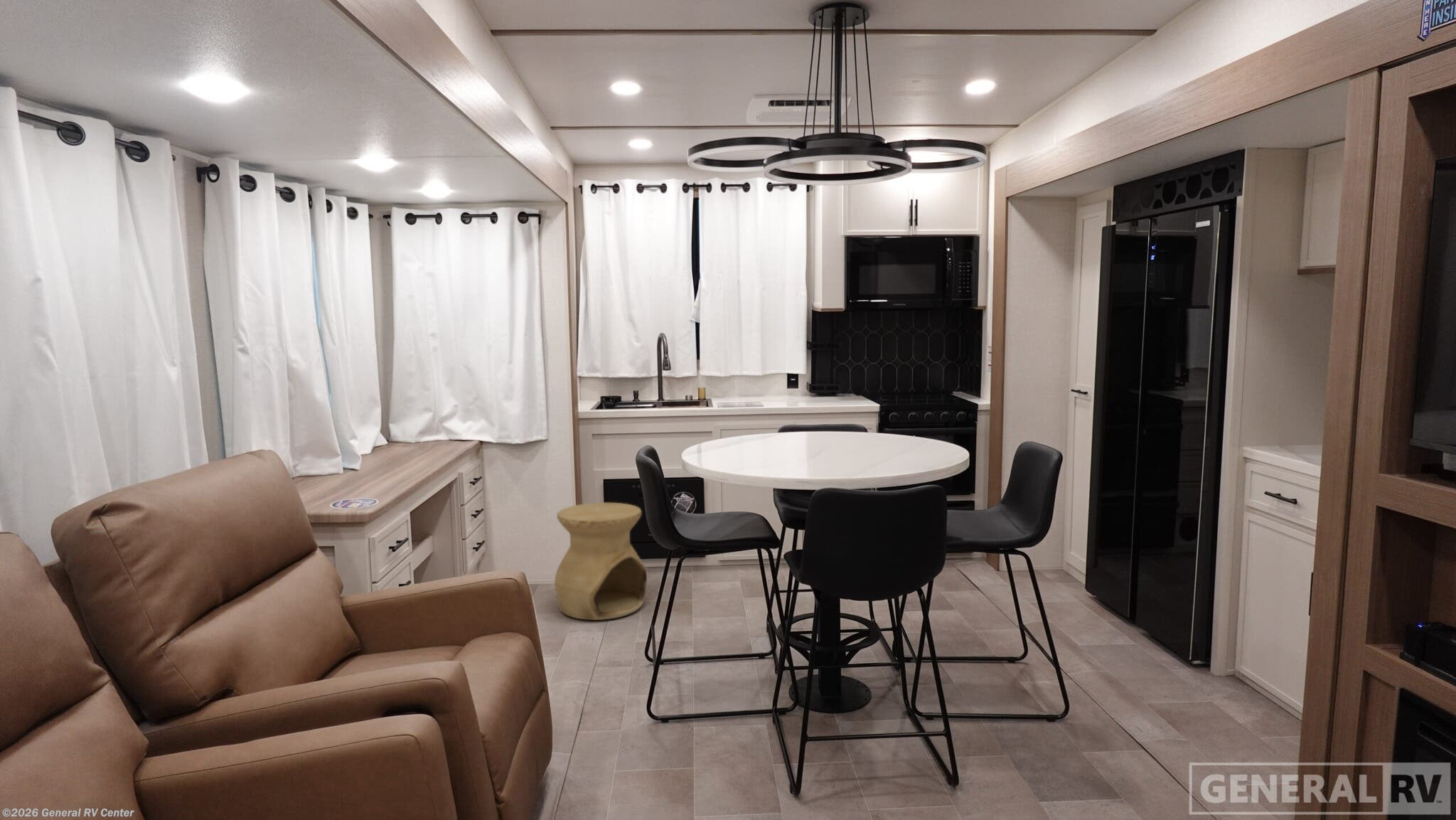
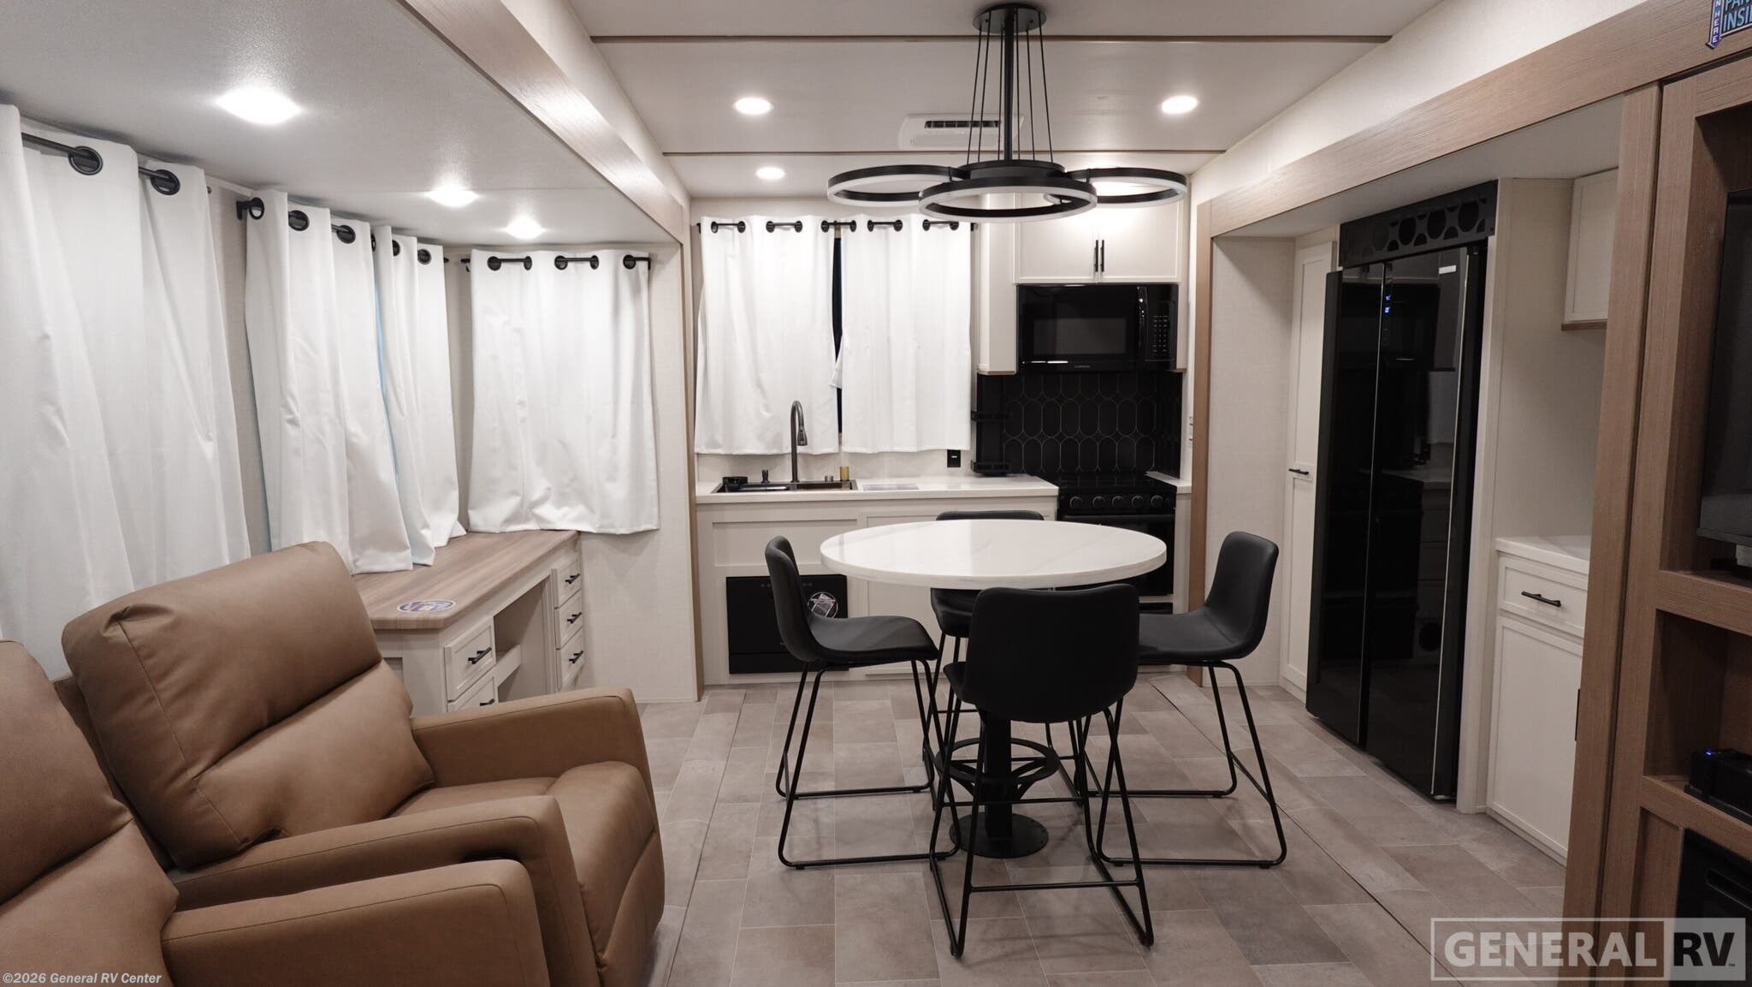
- side table [554,502,648,621]
